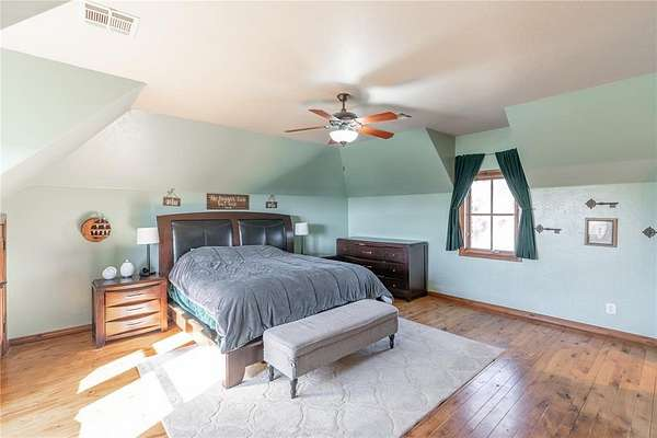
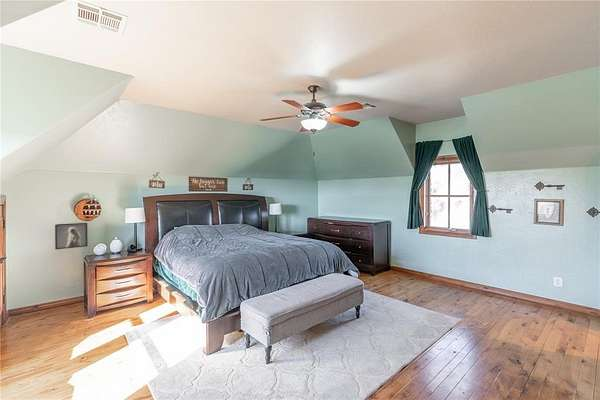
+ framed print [54,222,89,250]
